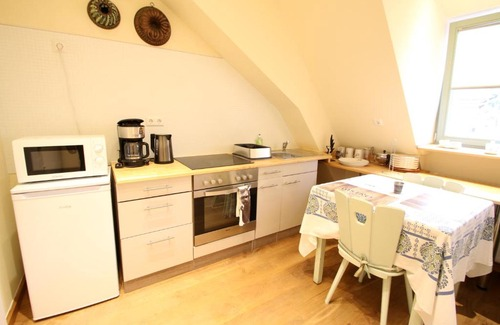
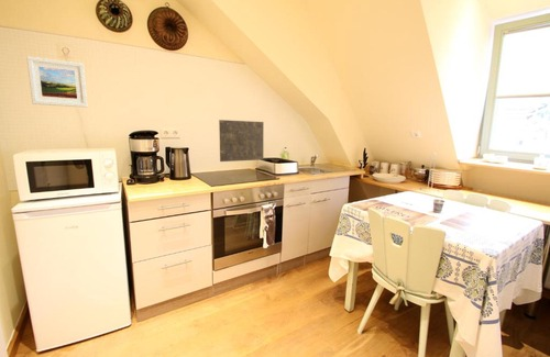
+ tile [218,119,264,163]
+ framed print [25,55,88,109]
